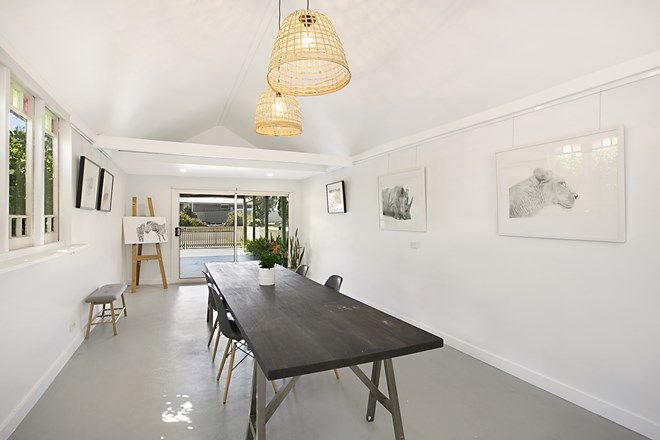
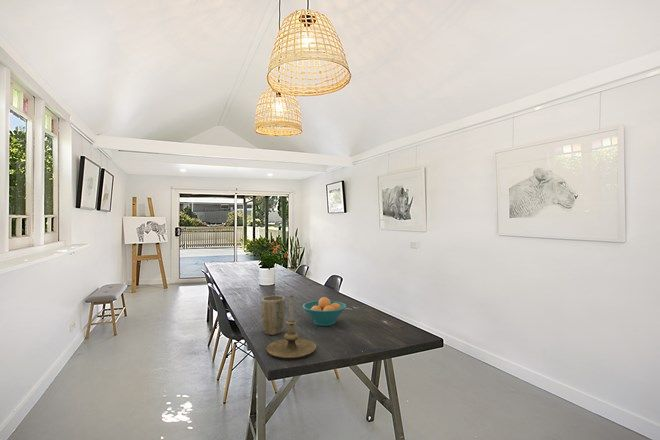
+ fruit bowl [302,296,347,327]
+ plant pot [261,295,286,336]
+ candle holder [266,294,317,359]
